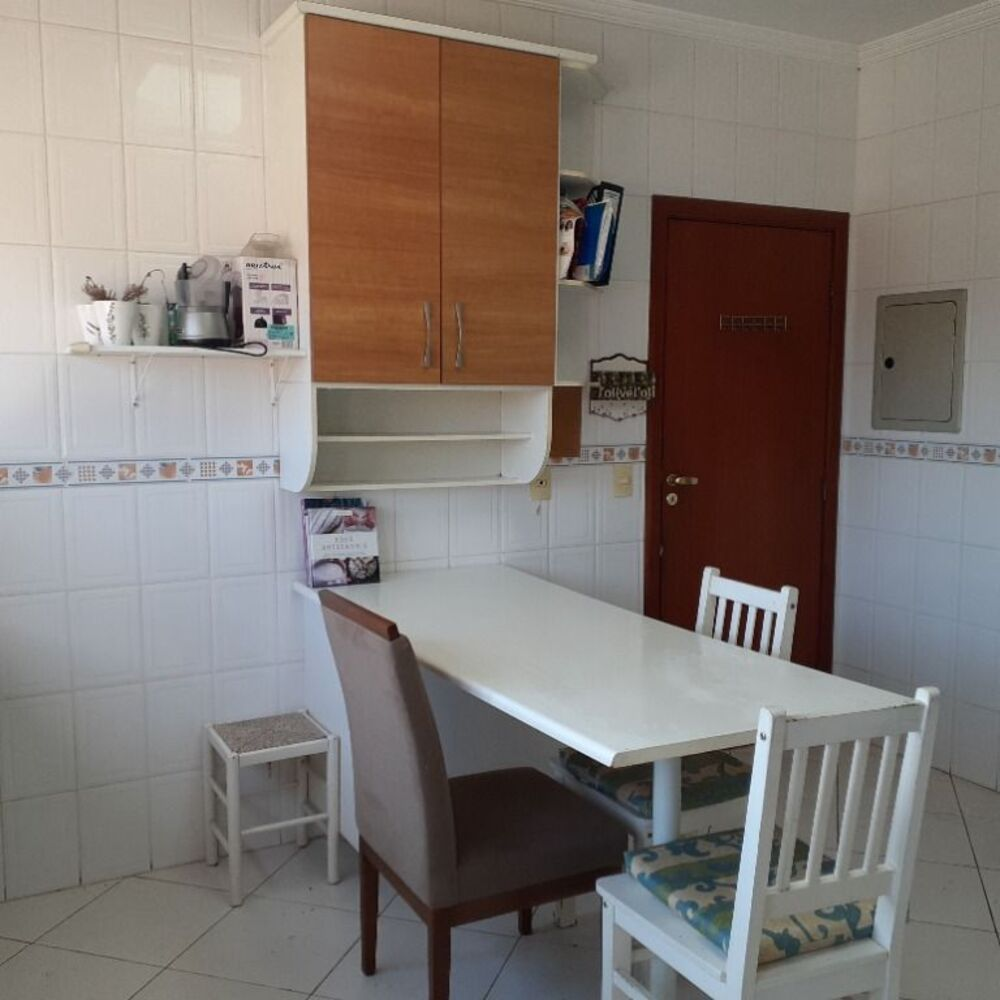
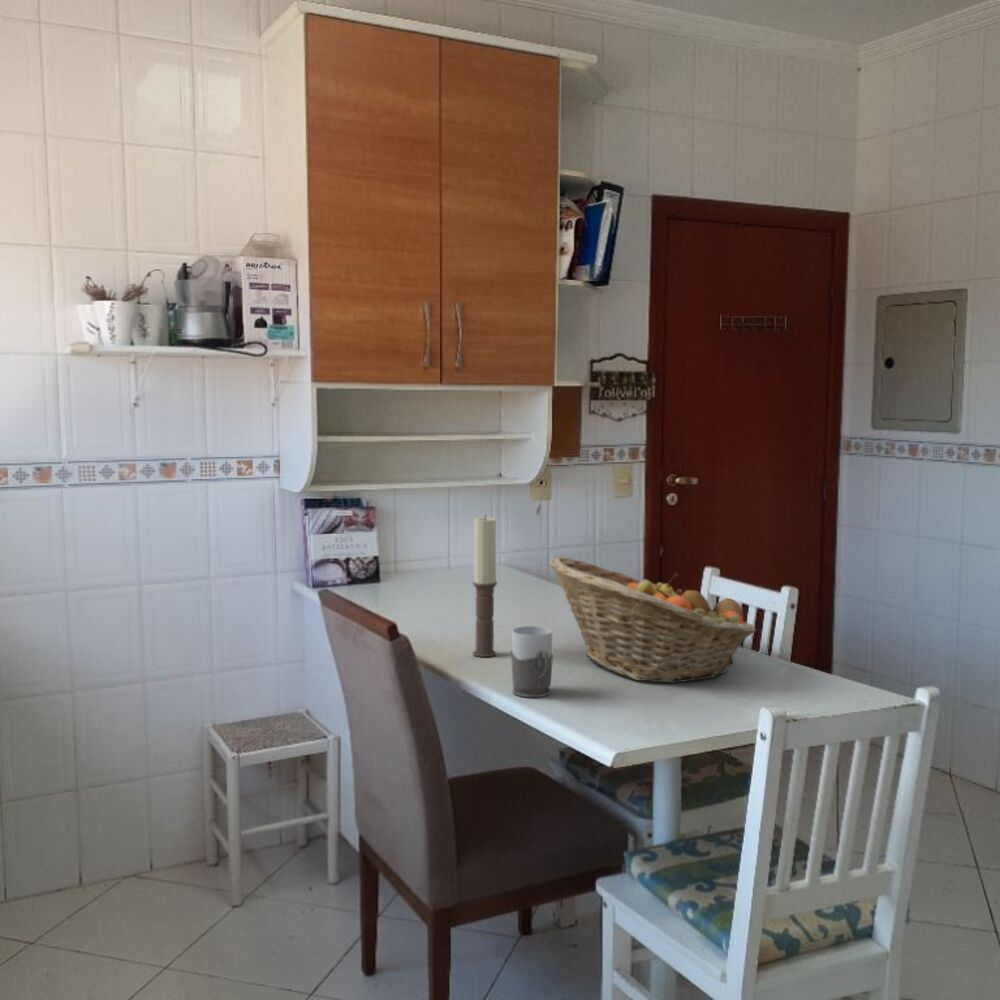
+ mug [510,625,554,698]
+ candle [472,514,498,658]
+ fruit basket [548,556,757,684]
